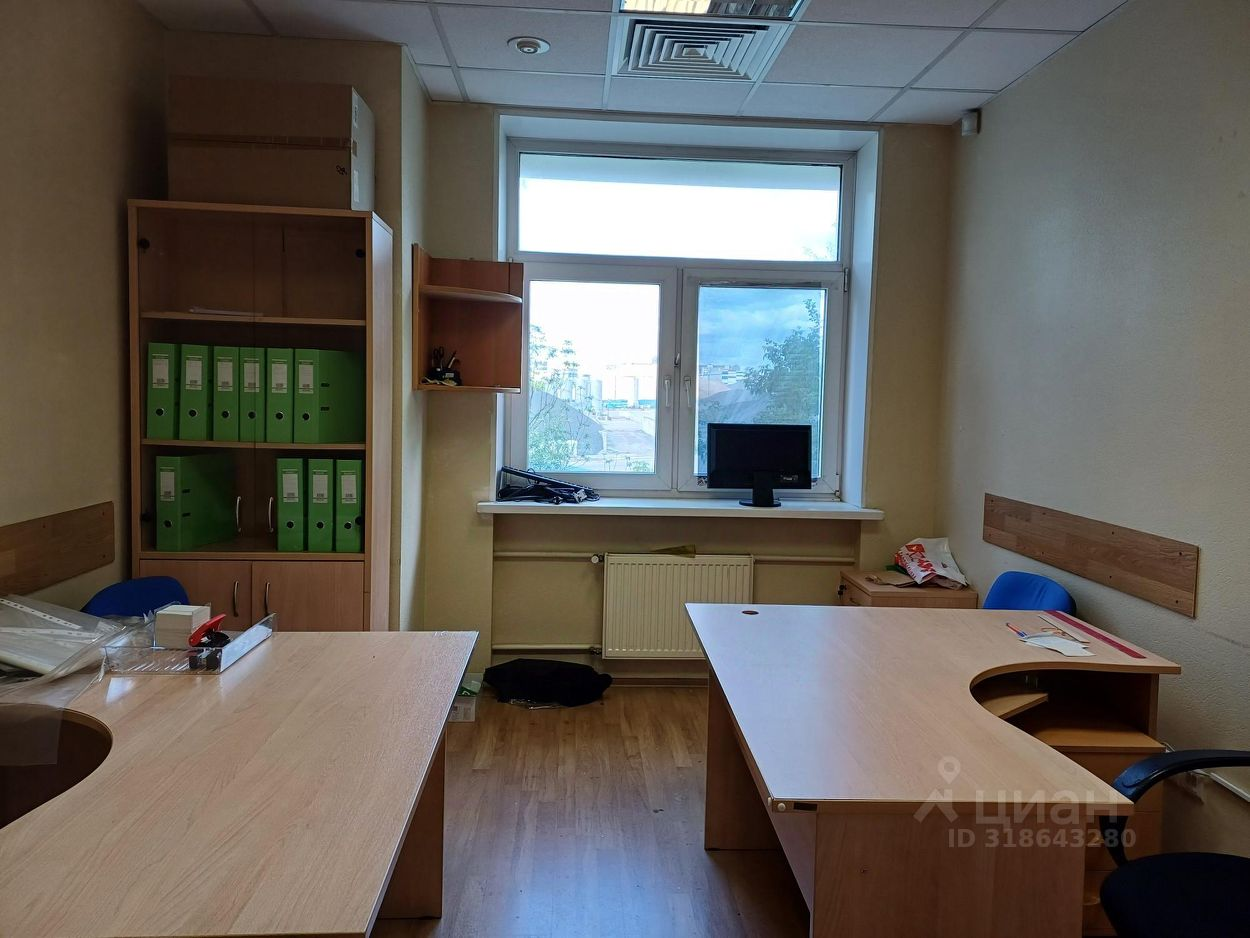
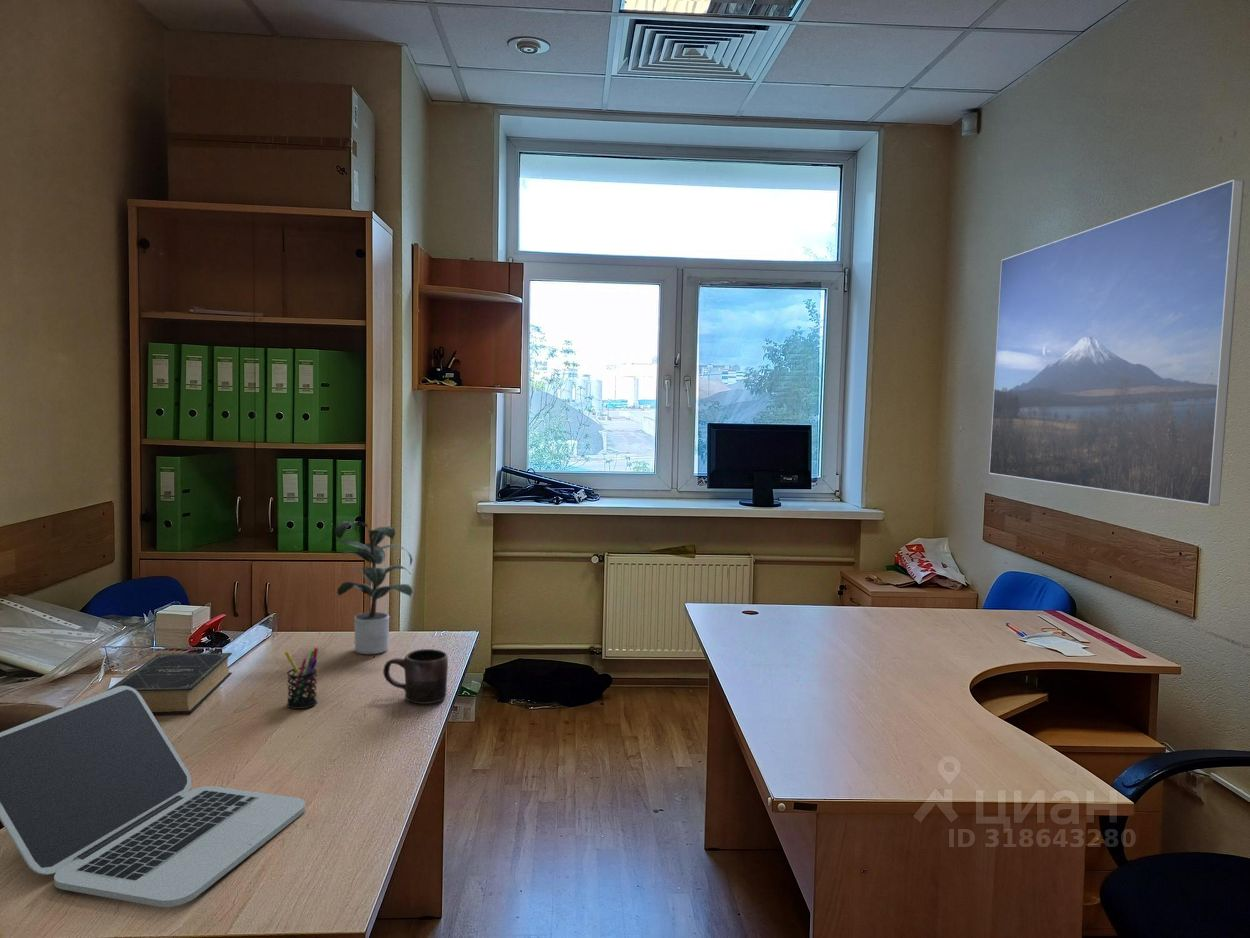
+ laptop [0,686,306,908]
+ book [106,652,233,715]
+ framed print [988,178,1245,507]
+ mug [382,648,449,705]
+ potted plant [334,520,414,655]
+ pen holder [284,647,319,710]
